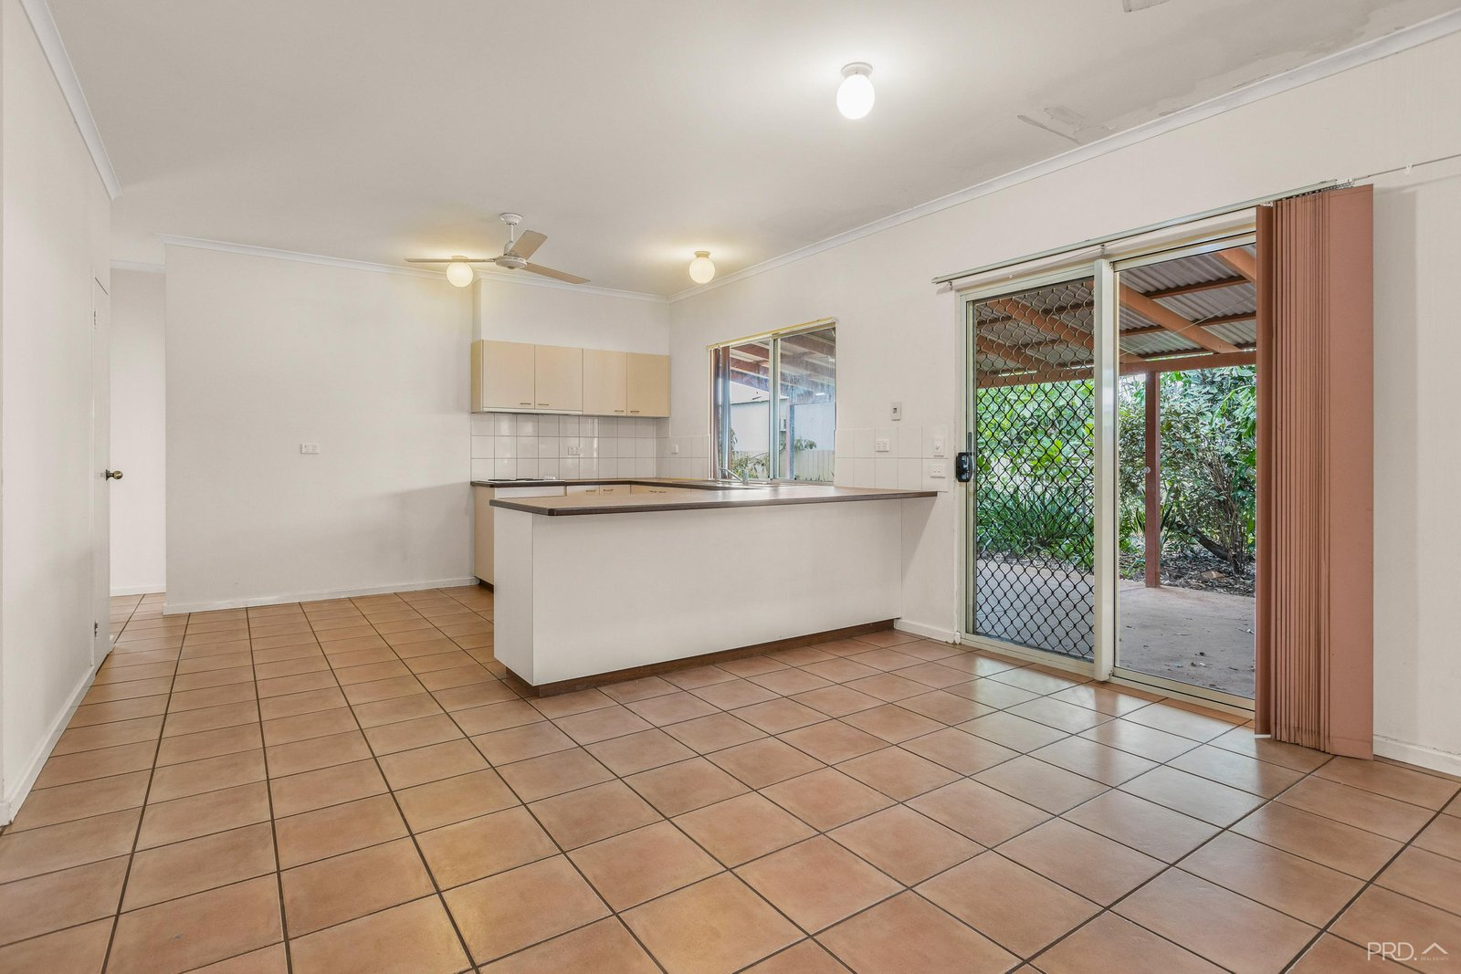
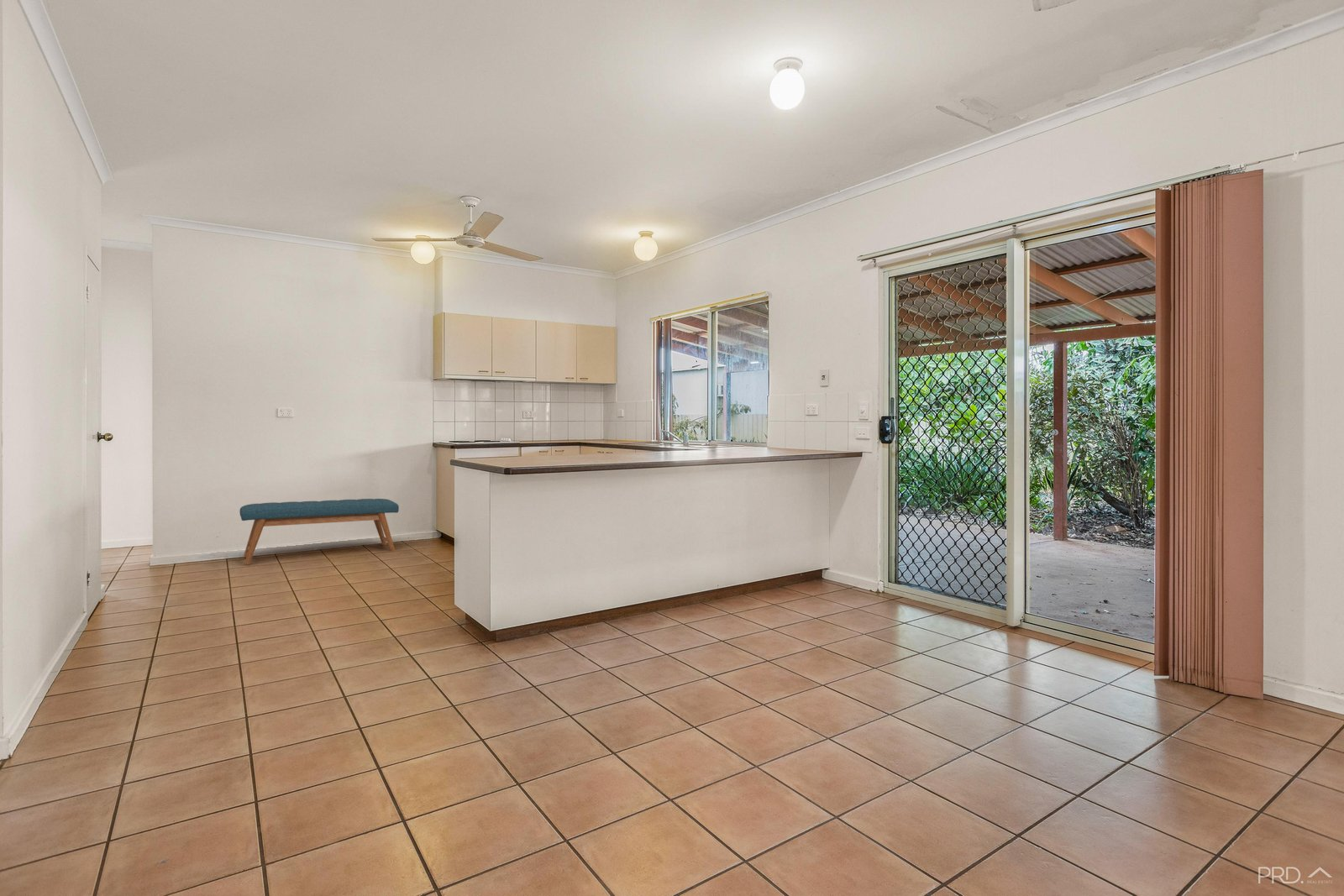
+ bench [239,498,400,564]
